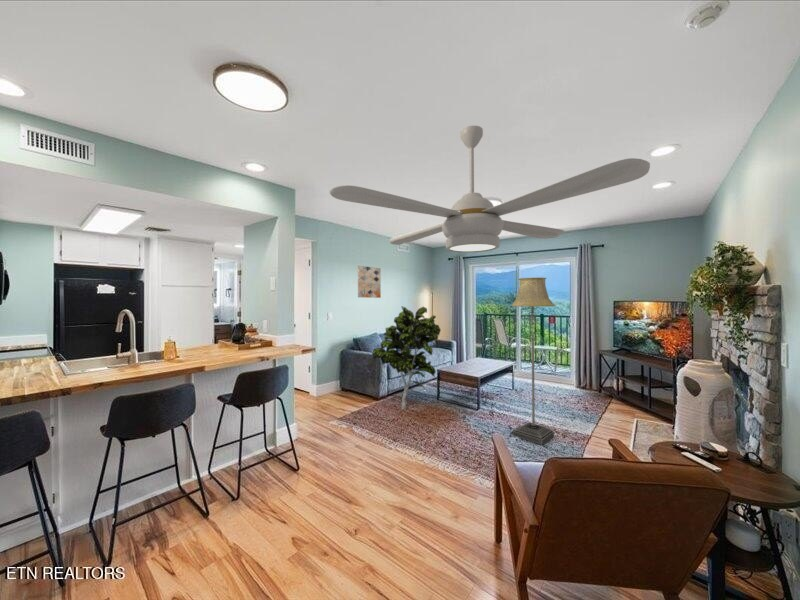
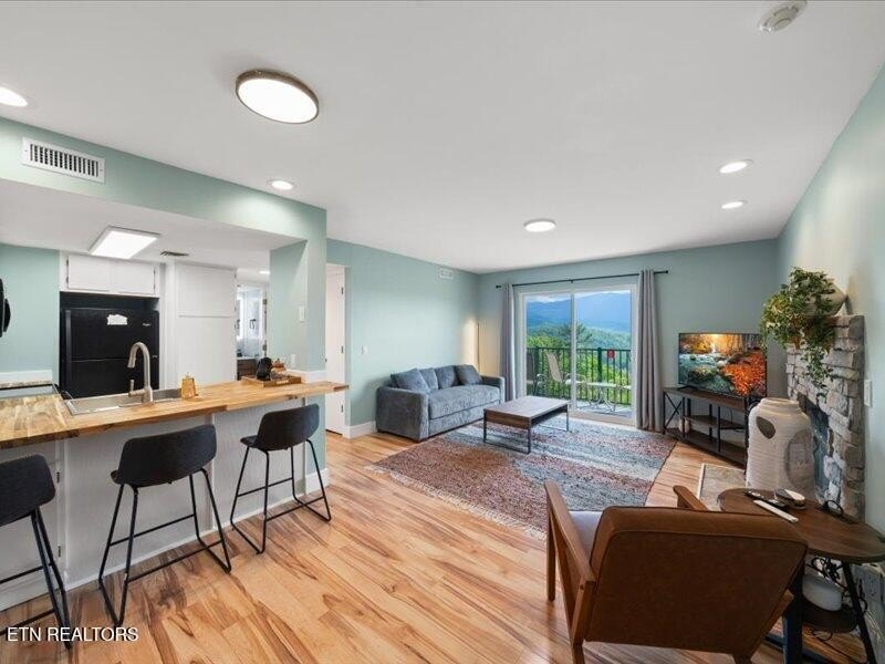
- wall art [357,265,382,299]
- floor lamp [510,276,556,446]
- ceiling fan [329,125,651,254]
- indoor plant [371,305,442,410]
